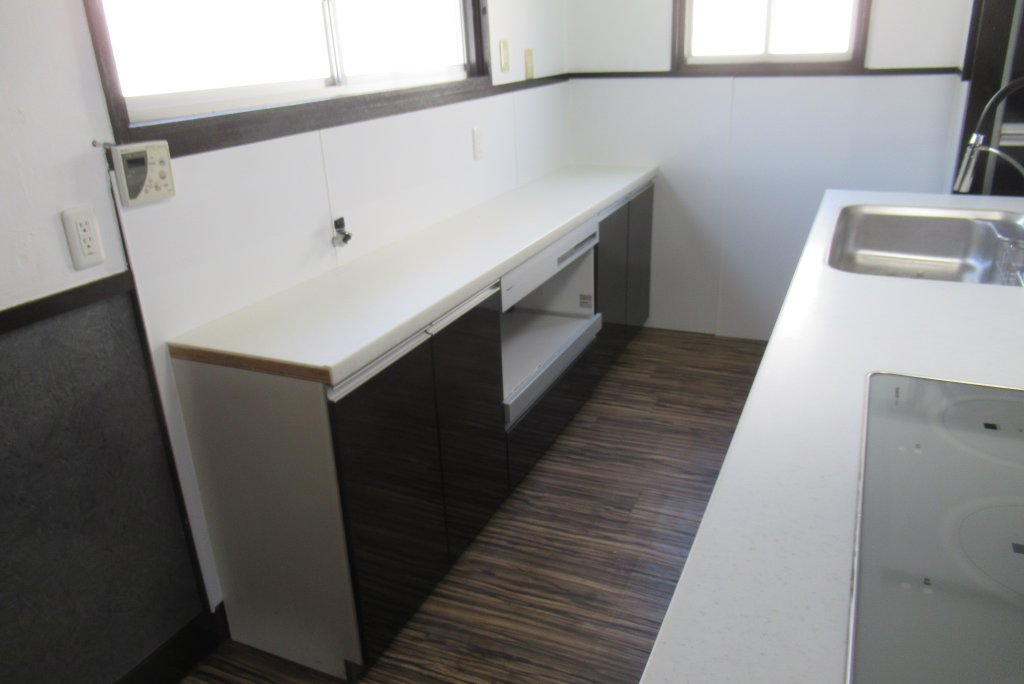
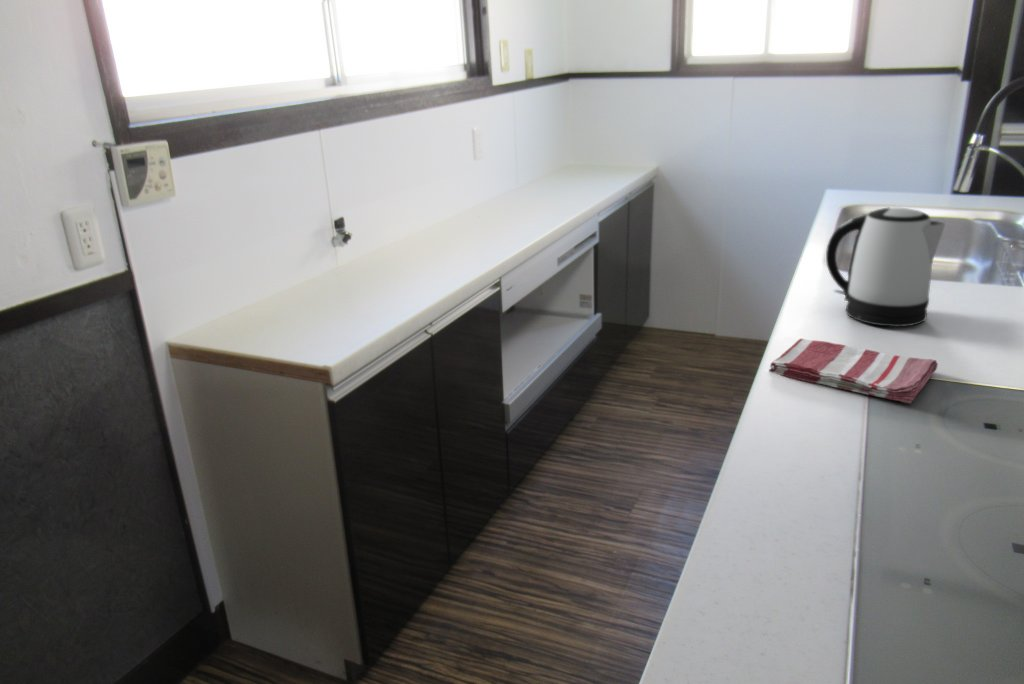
+ kettle [825,207,946,328]
+ dish towel [768,338,939,405]
